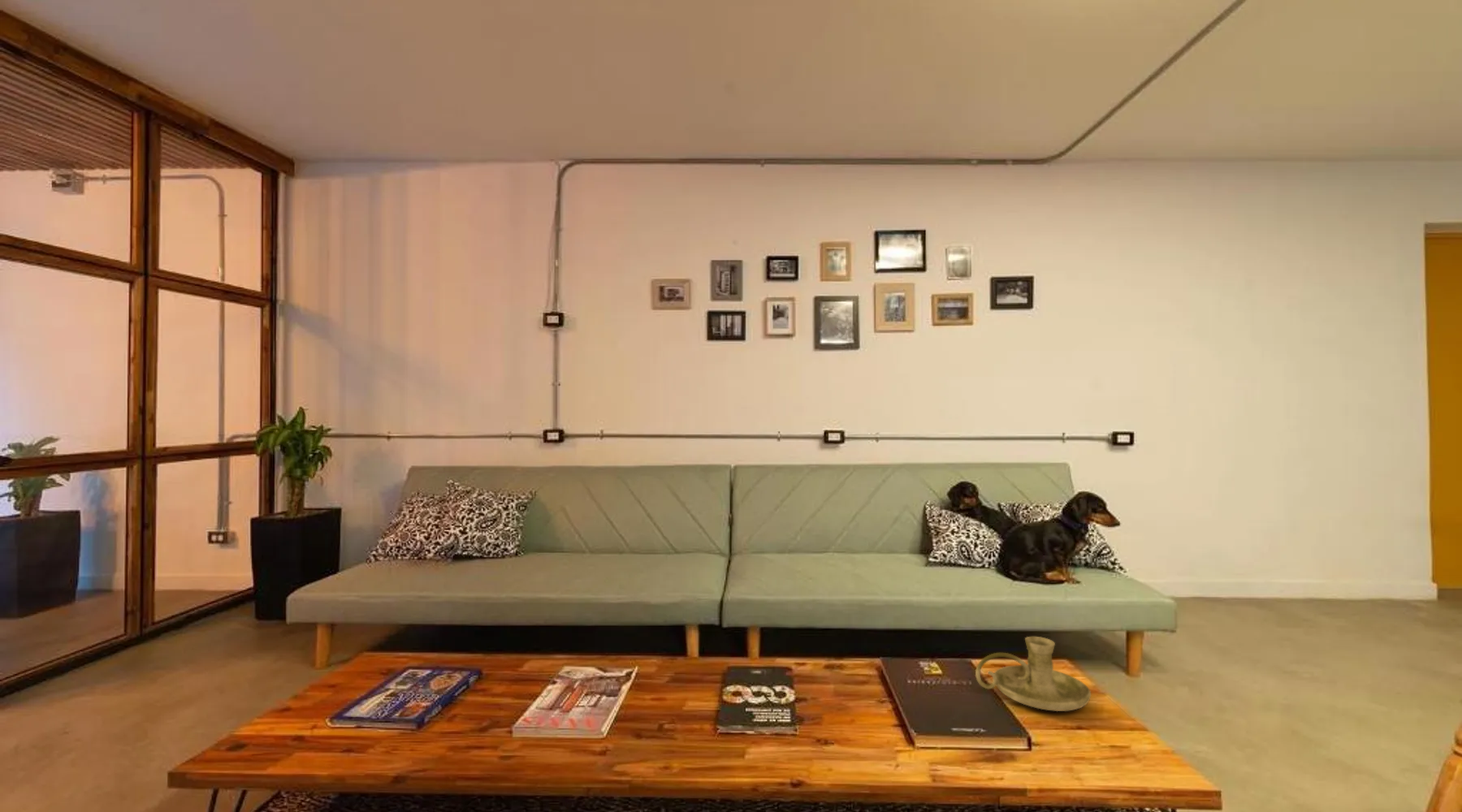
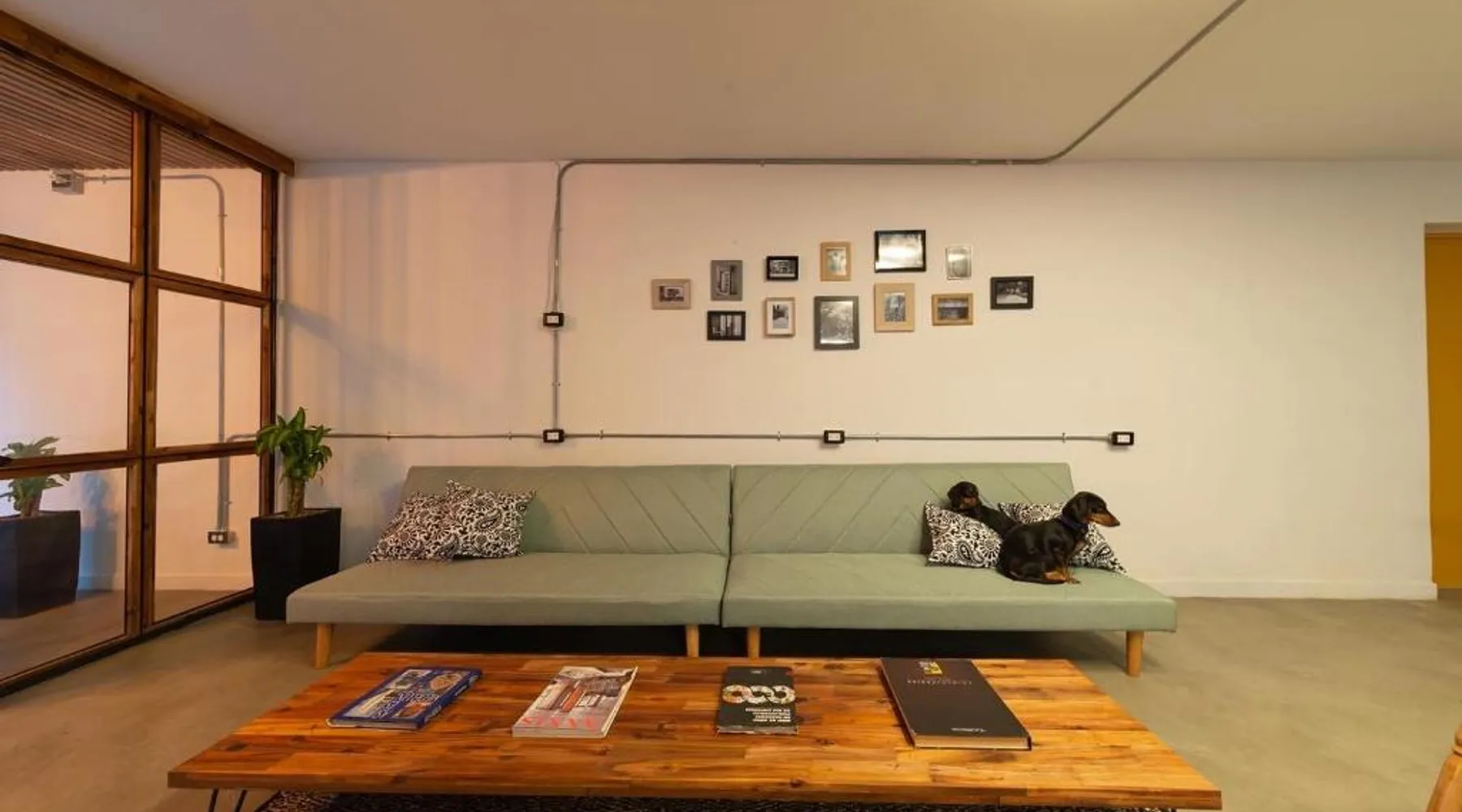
- candle holder [975,636,1092,712]
